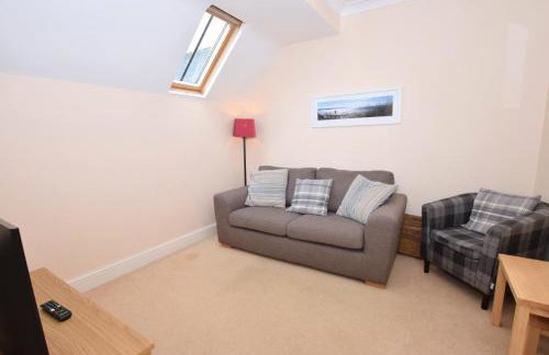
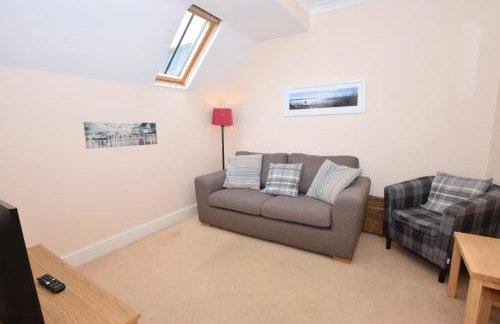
+ wall art [83,121,158,150]
